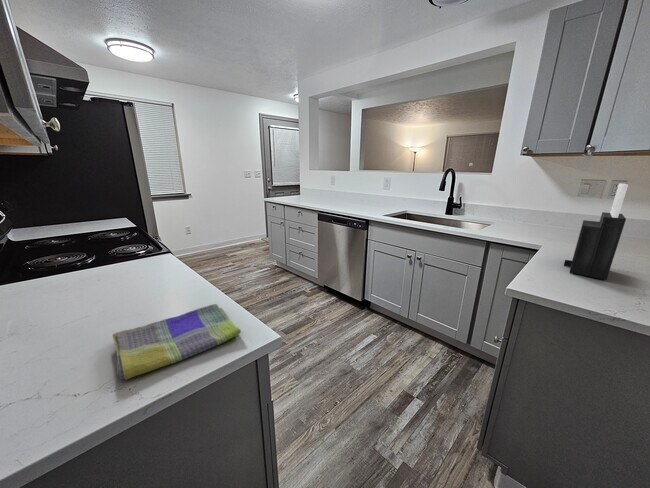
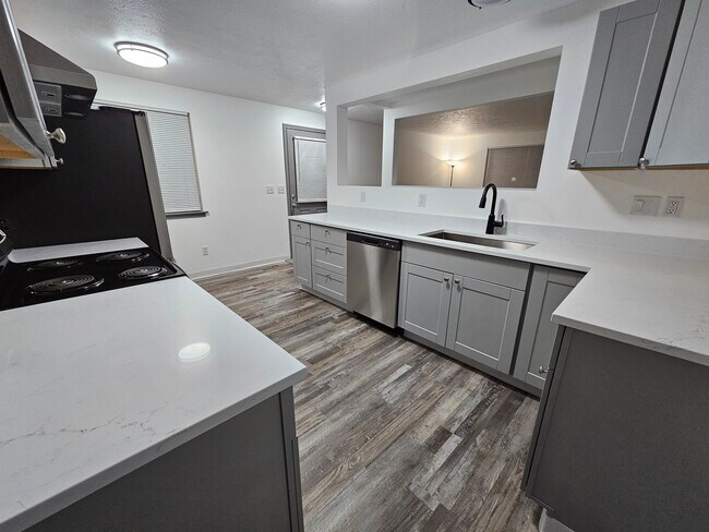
- knife block [563,182,629,281]
- dish towel [111,303,242,381]
